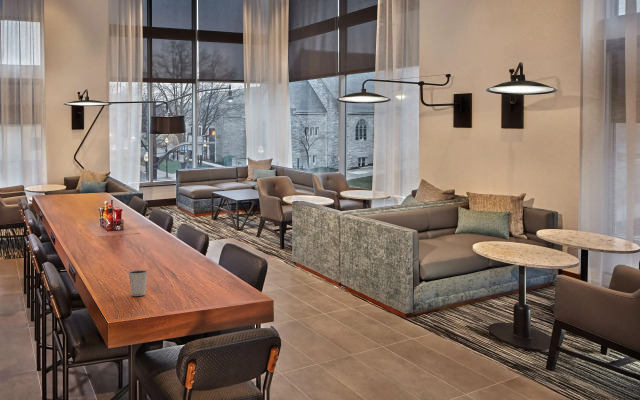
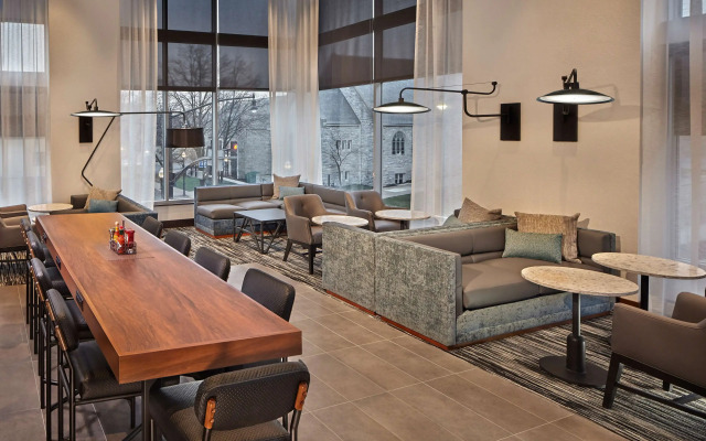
- dixie cup [127,269,149,297]
